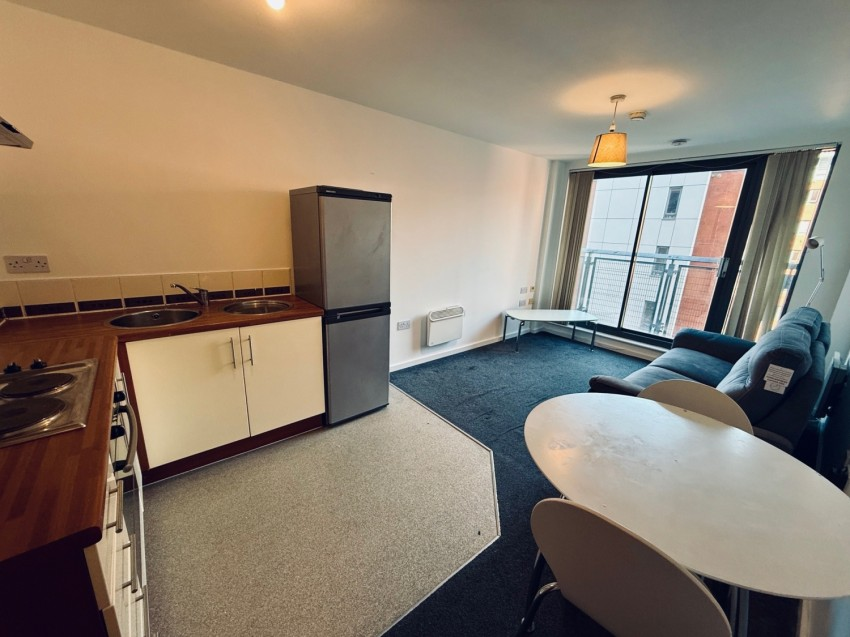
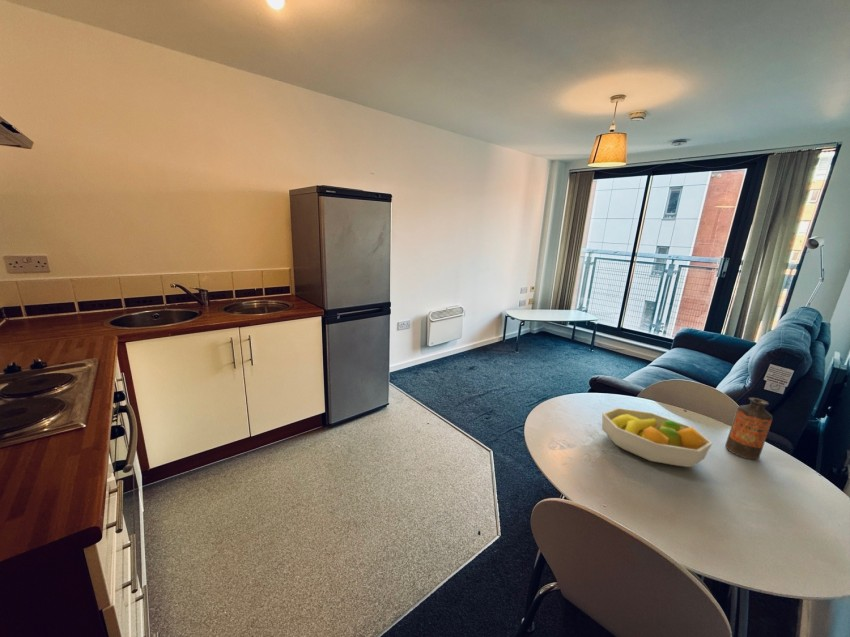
+ fruit bowl [601,407,713,468]
+ bottle [724,397,774,460]
